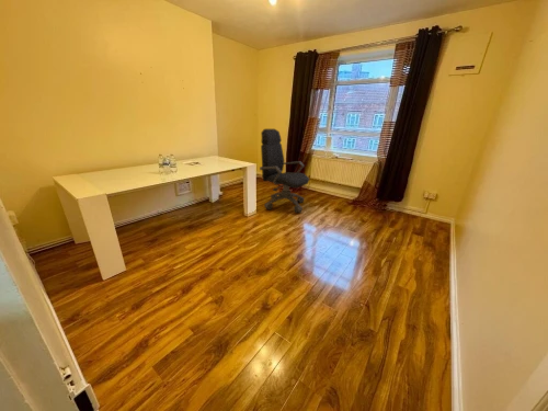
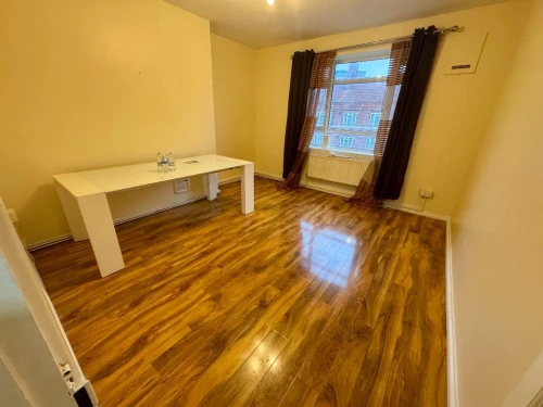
- office chair [259,128,310,214]
